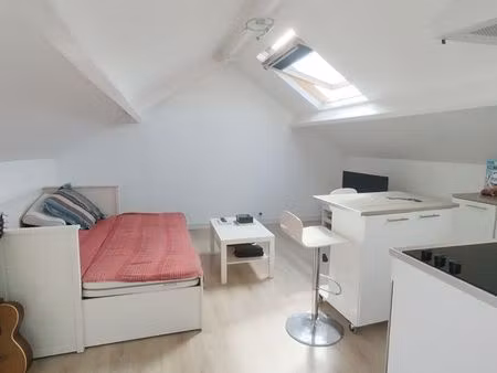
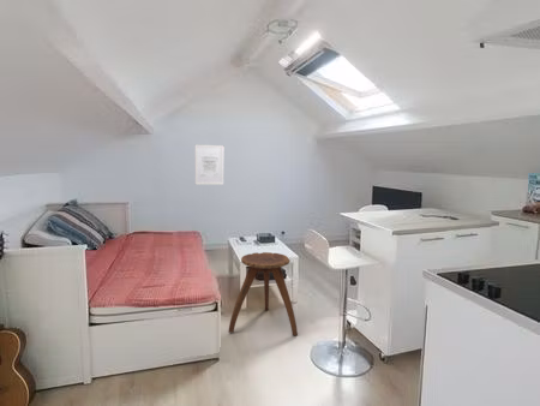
+ stool [228,251,299,336]
+ wall art [194,143,224,186]
